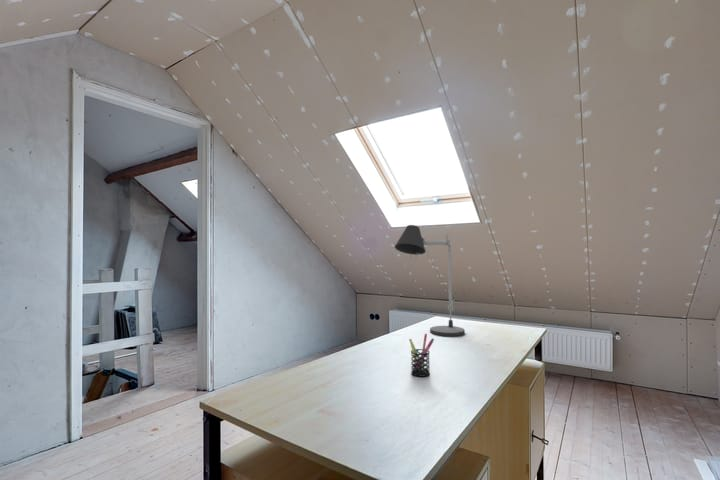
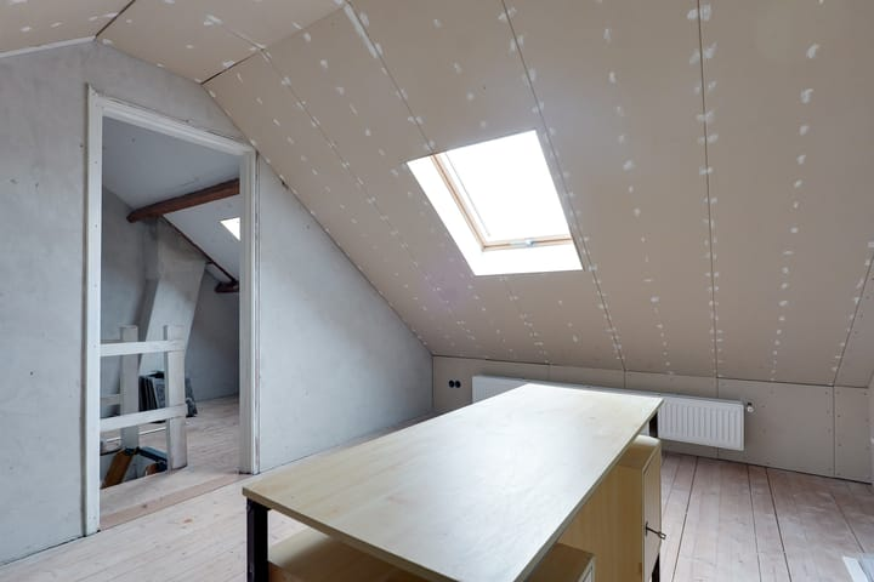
- desk lamp [394,224,466,337]
- pen holder [408,333,435,378]
